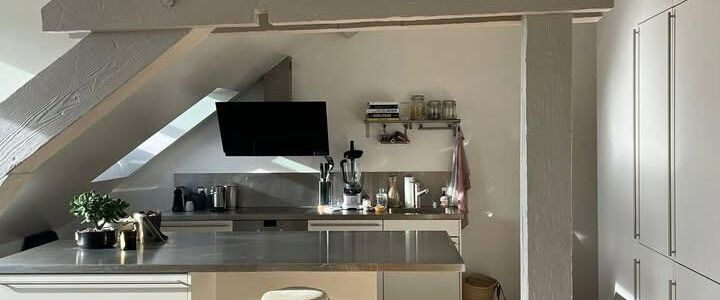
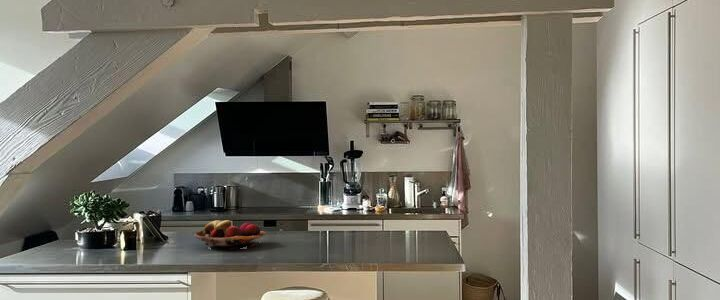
+ fruit basket [193,219,266,250]
